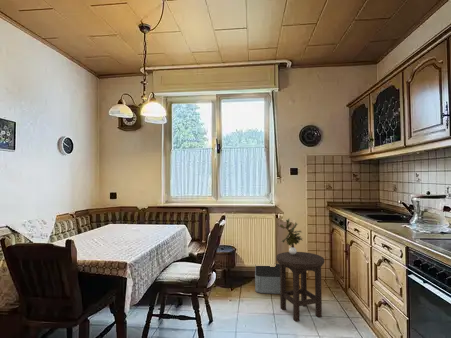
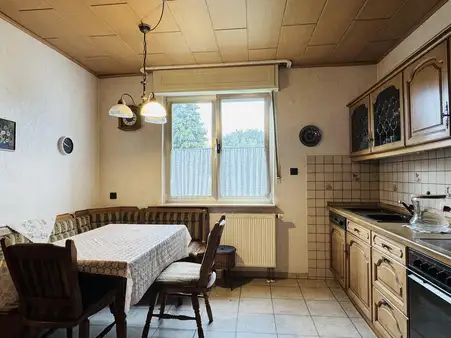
- potted plant [277,218,303,255]
- stool [275,251,325,322]
- storage bin [254,263,280,295]
